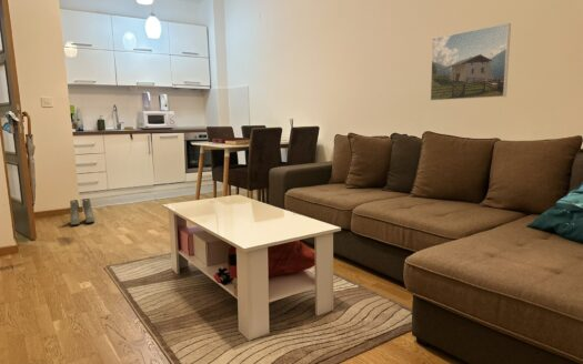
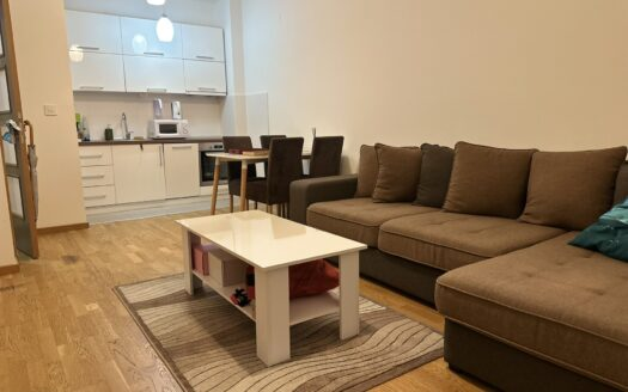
- boots [69,198,96,226]
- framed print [429,22,512,102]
